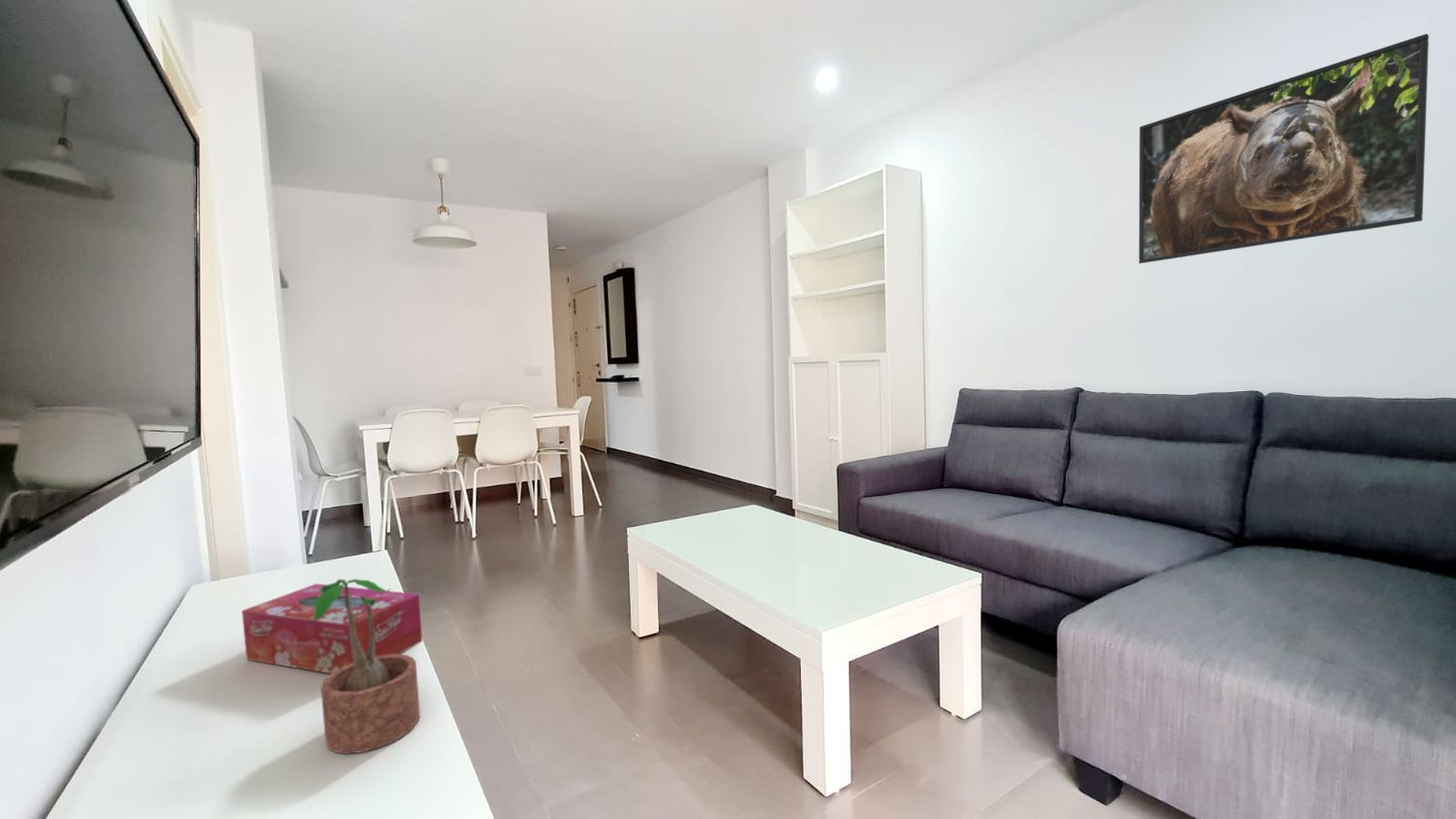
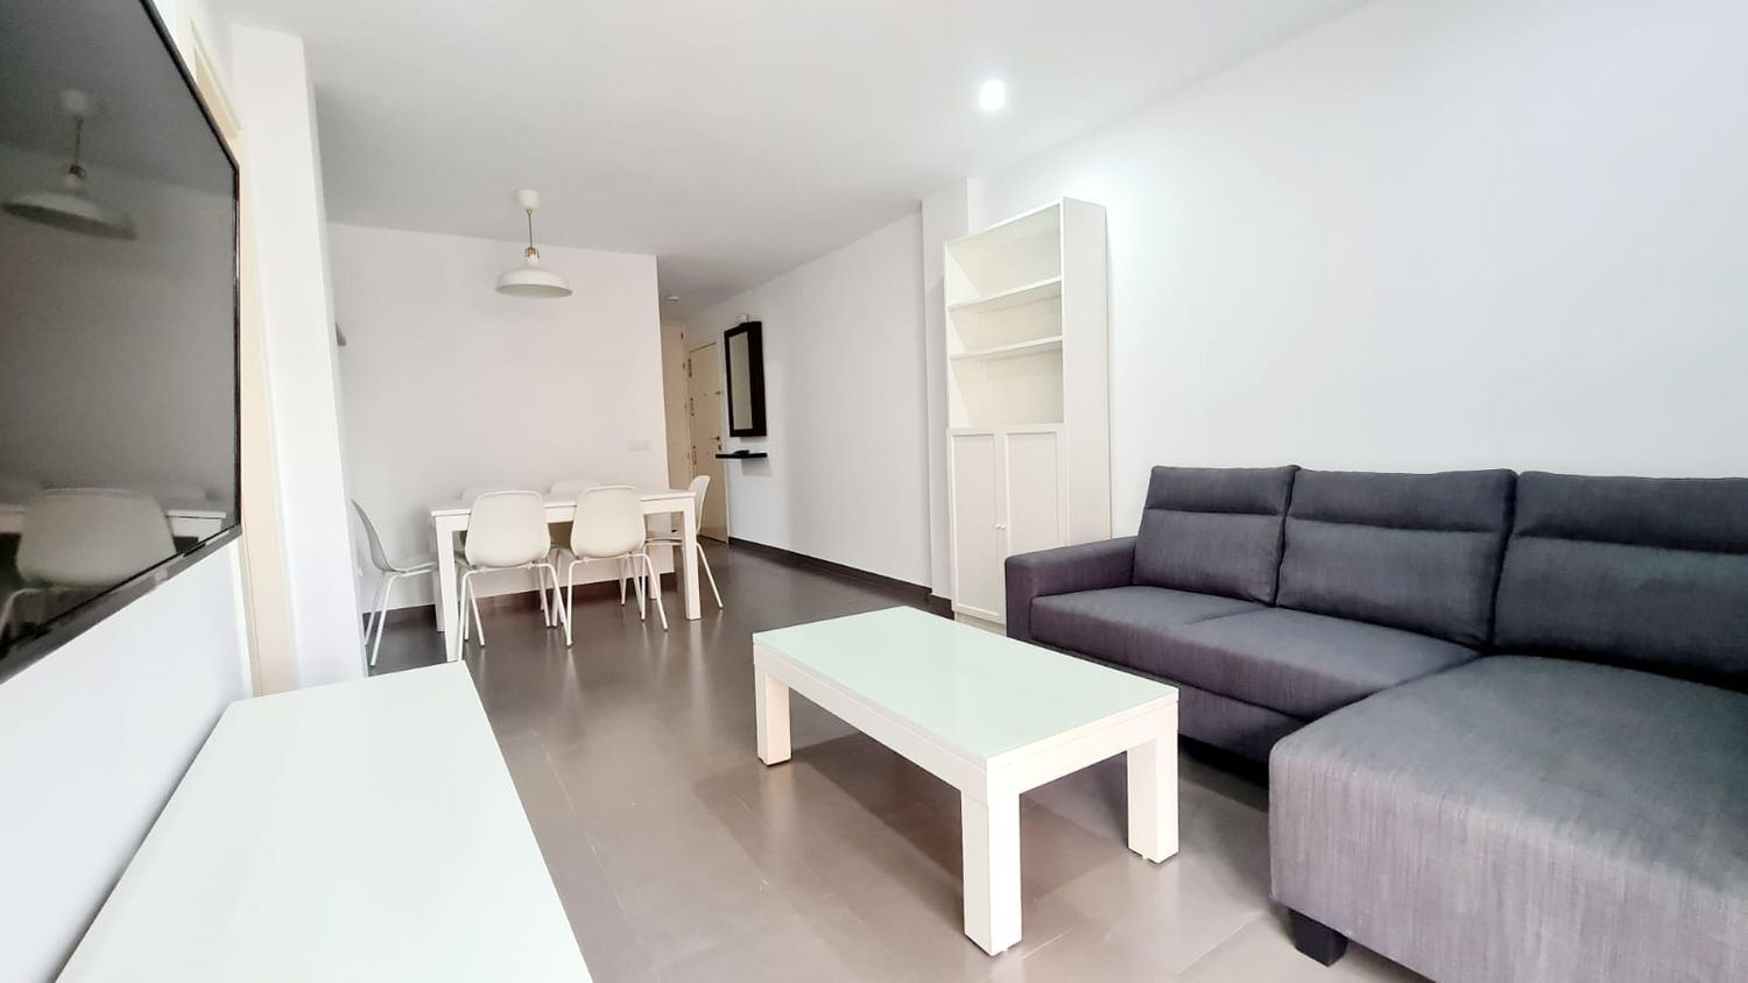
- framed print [1138,33,1430,265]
- tissue box [241,582,423,674]
- potted plant [311,578,421,755]
